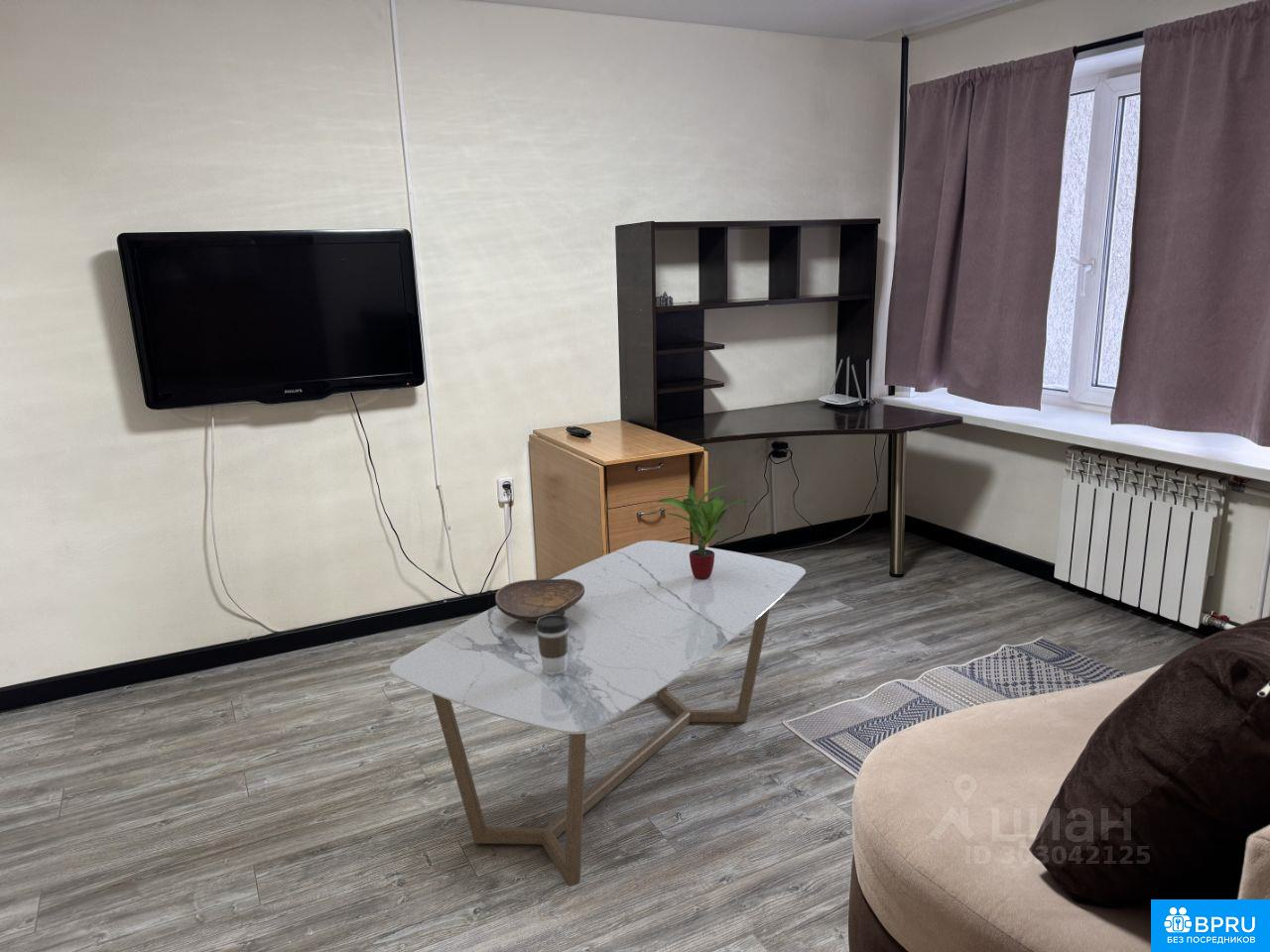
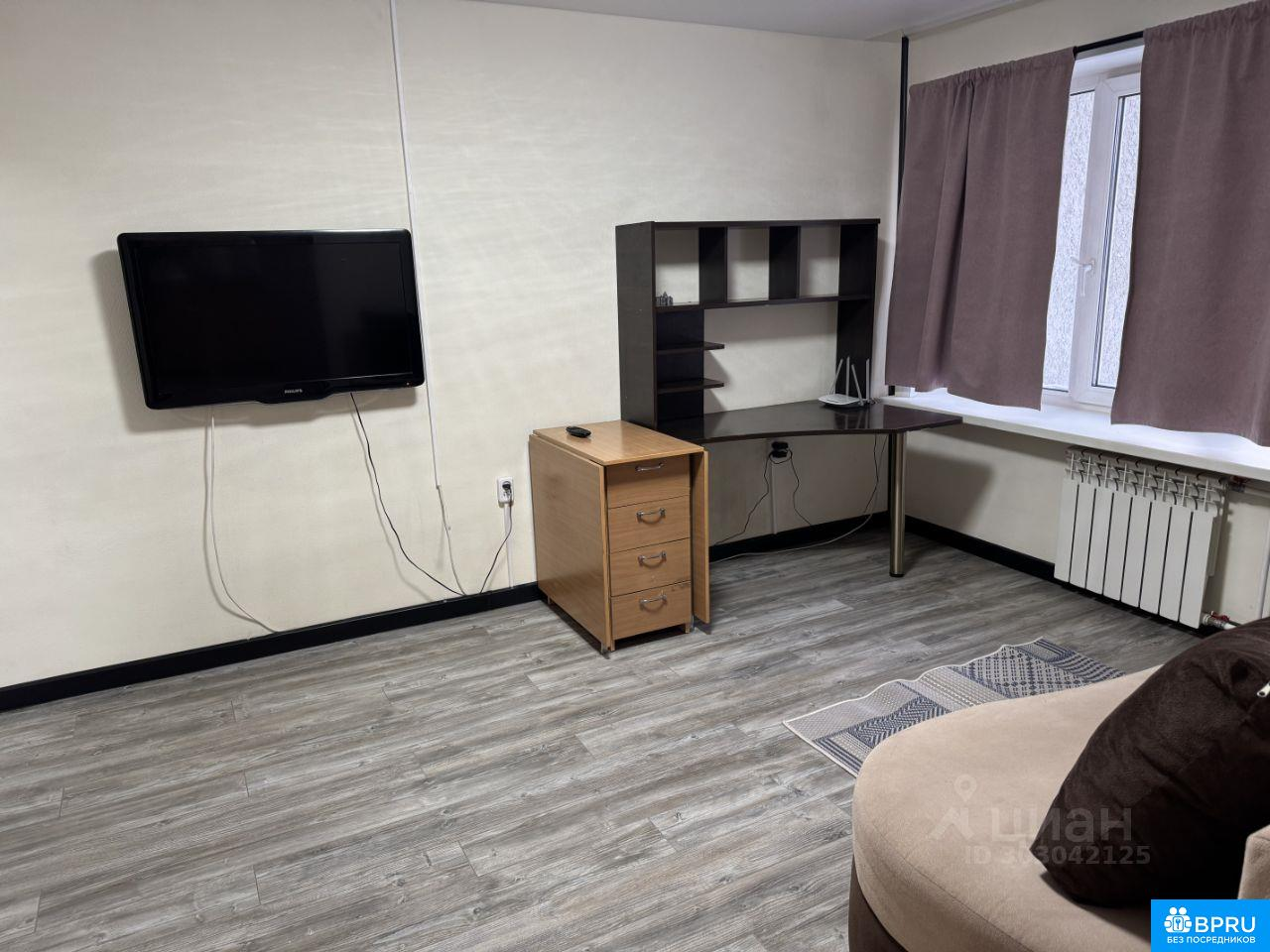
- coffee cup [536,615,569,673]
- decorative bowl [494,578,584,624]
- coffee table [389,539,807,888]
- potted plant [657,484,750,579]
